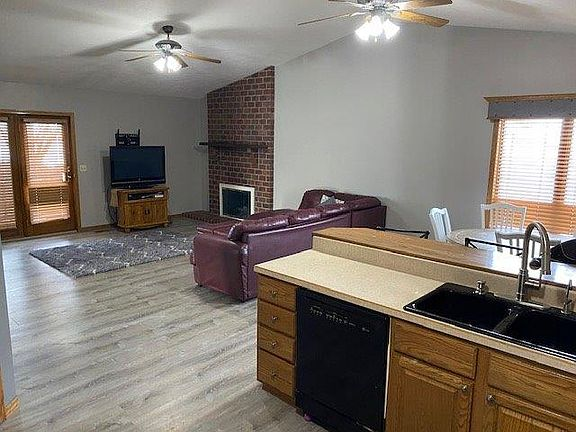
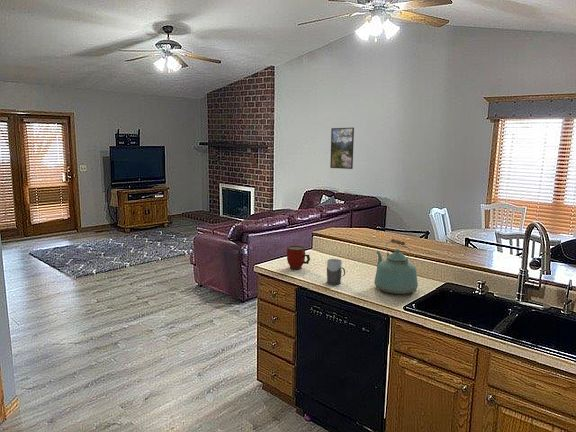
+ kettle [373,238,419,295]
+ mug [326,258,346,286]
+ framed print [329,127,355,170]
+ mug [286,245,311,270]
